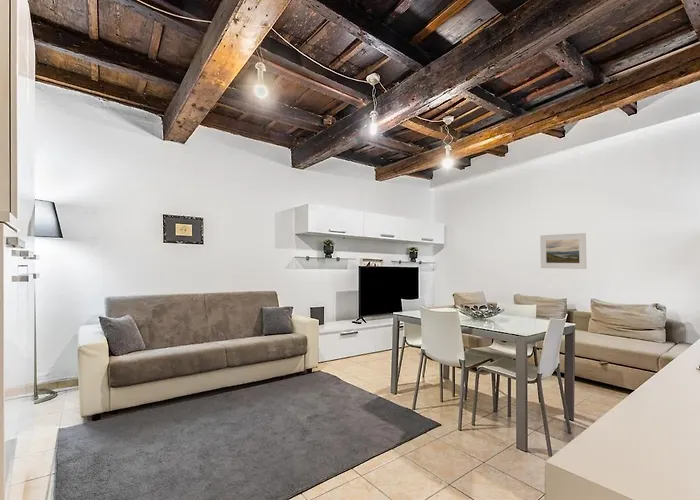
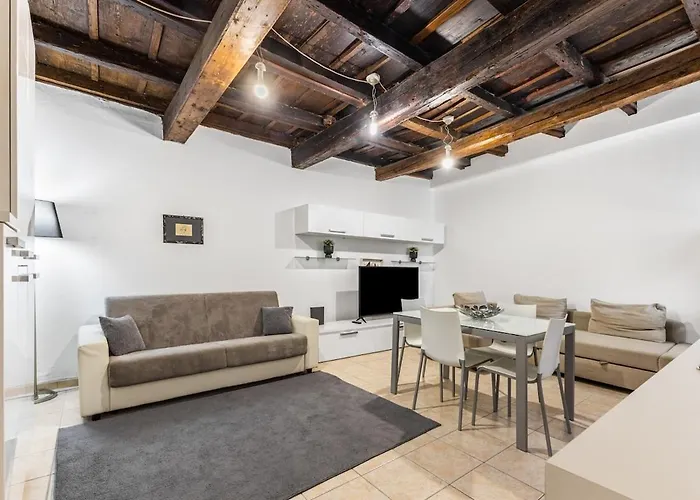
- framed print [539,232,588,270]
